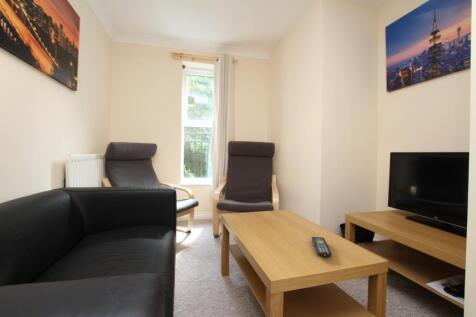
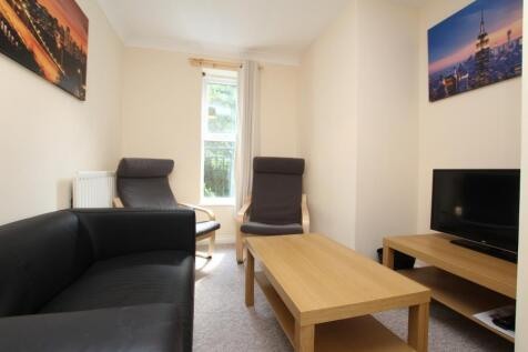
- remote control [311,236,333,258]
